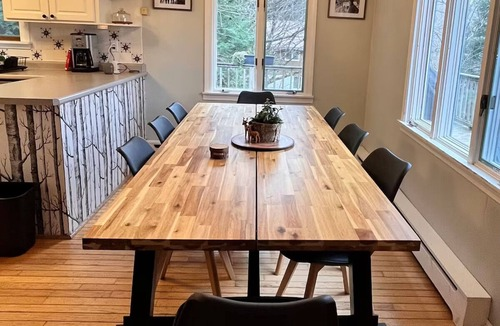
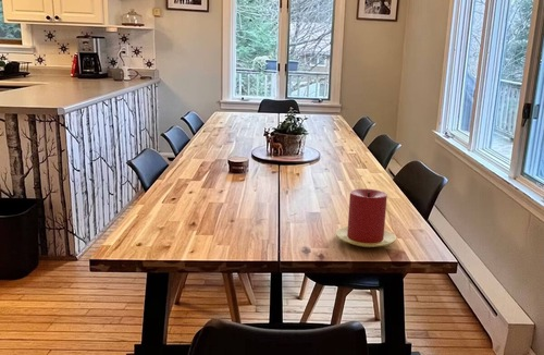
+ candle [334,188,397,248]
